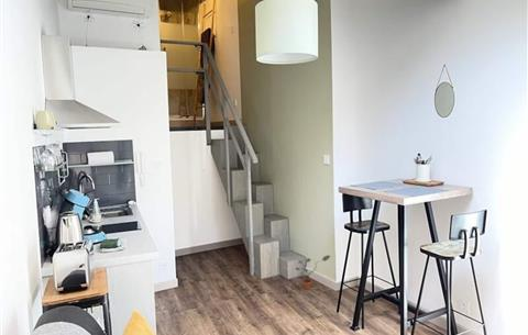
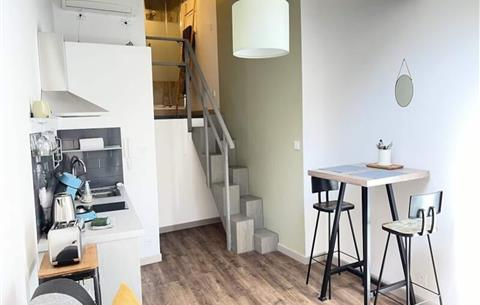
- potted plant [295,254,331,290]
